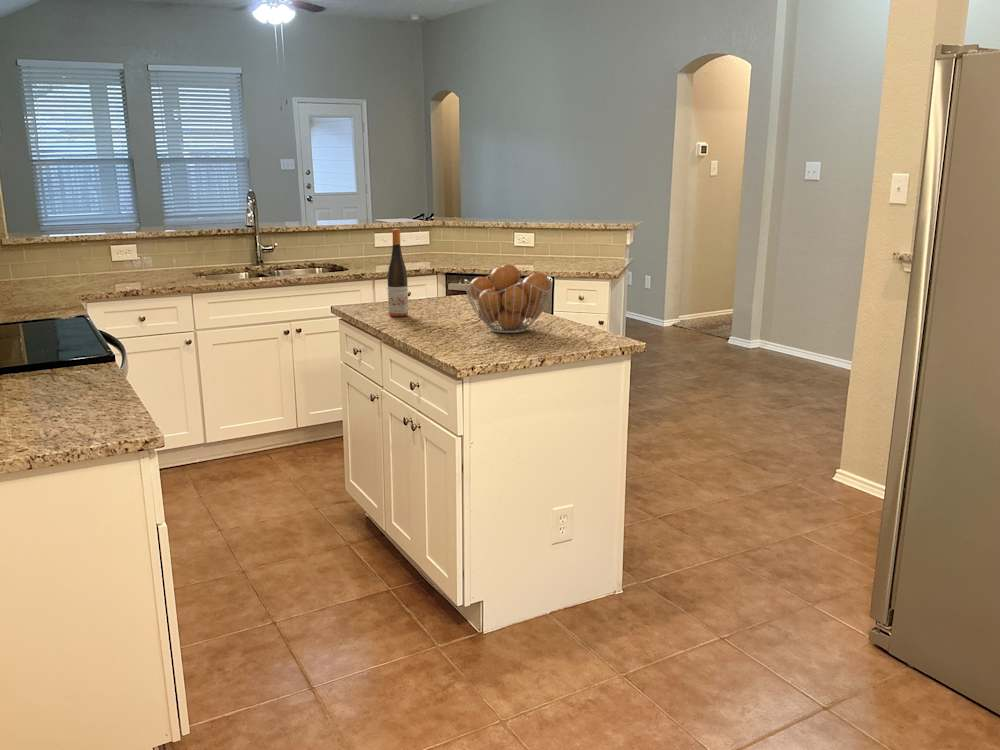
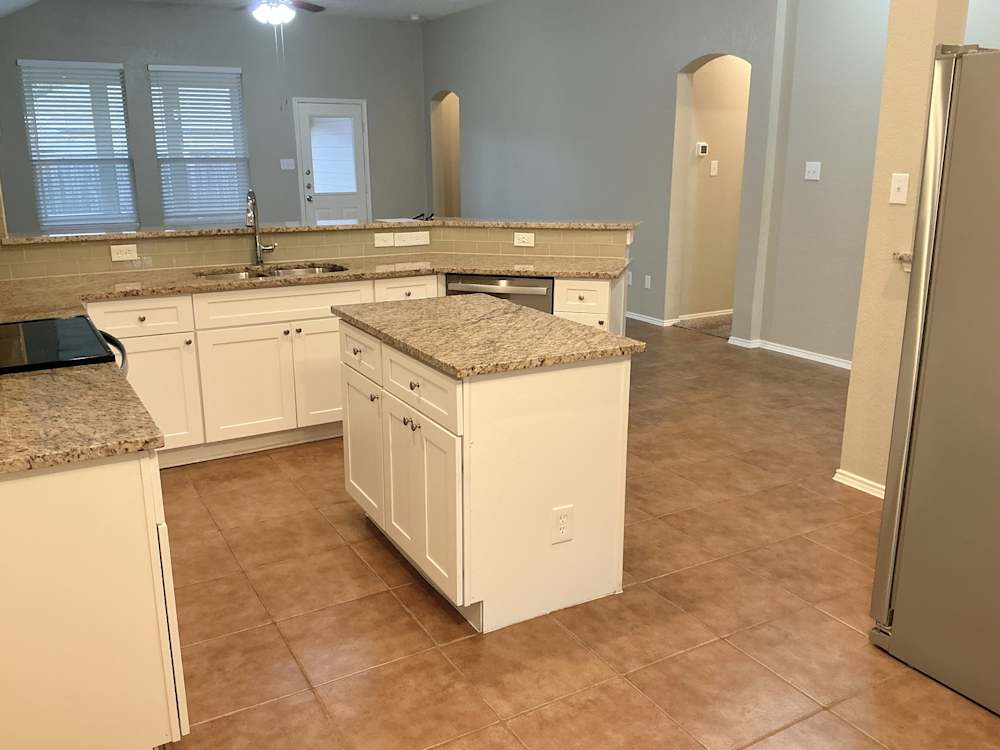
- fruit basket [463,263,554,334]
- wine bottle [387,228,409,318]
